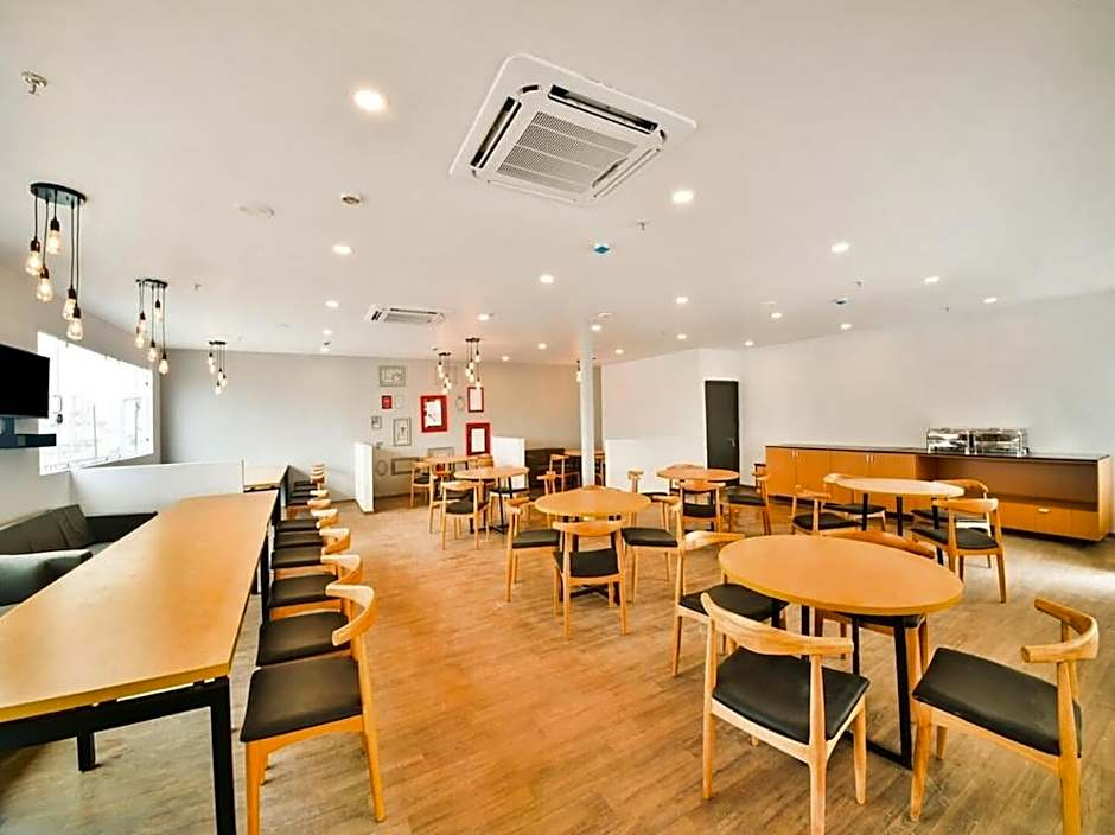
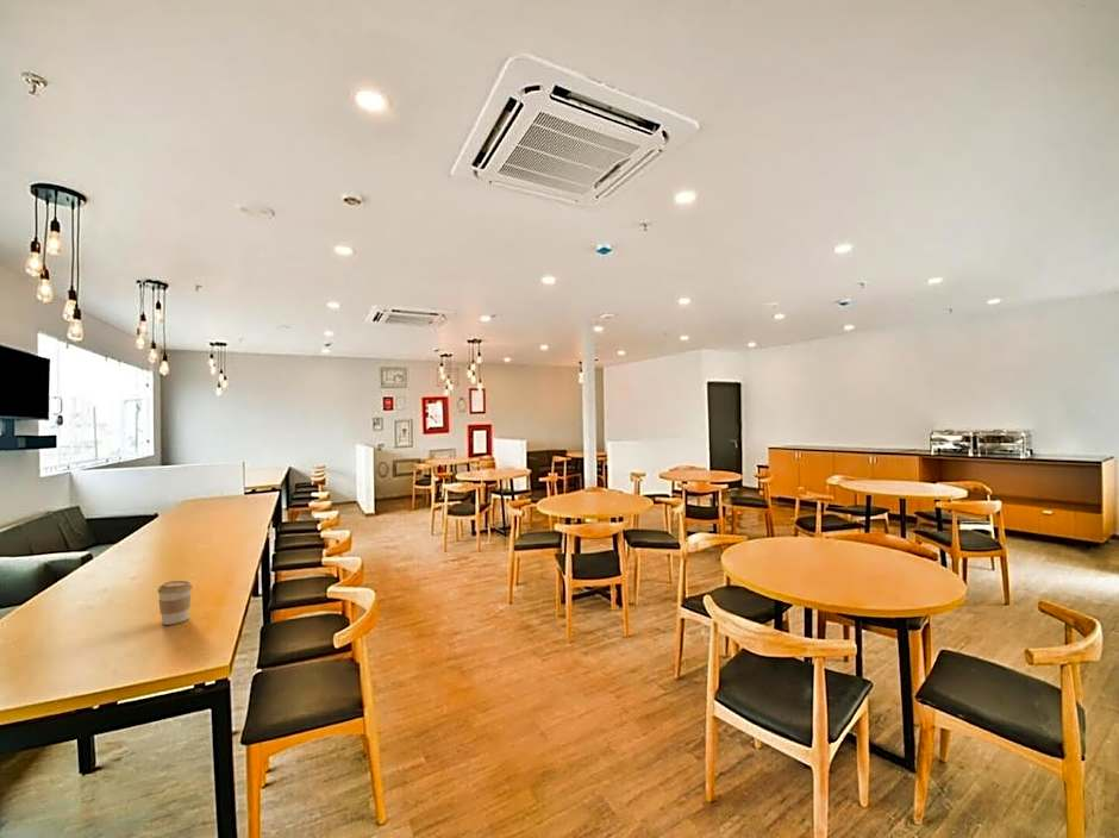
+ coffee cup [156,580,194,626]
